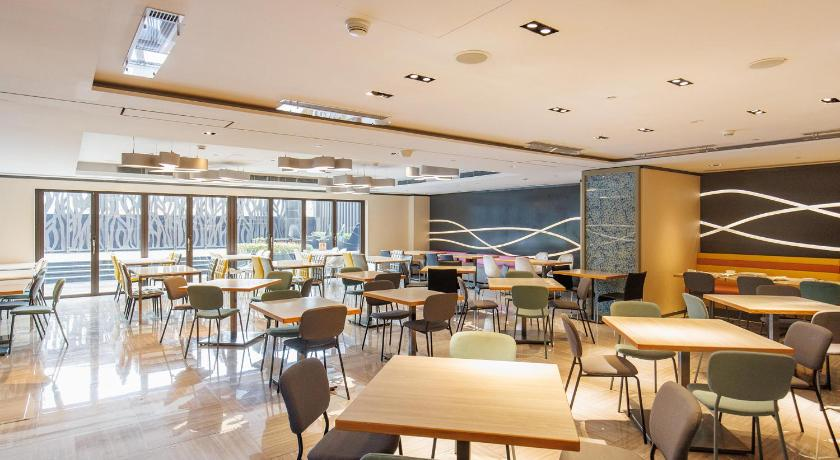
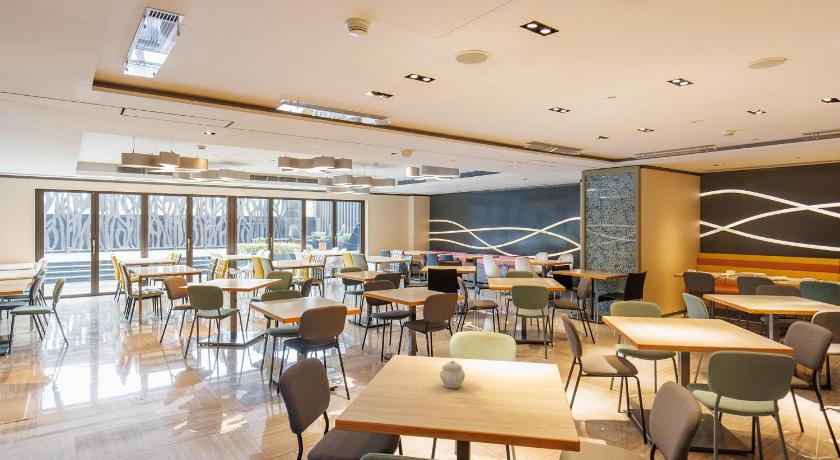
+ teapot [439,360,466,389]
